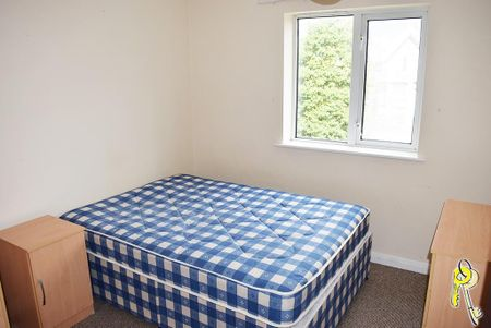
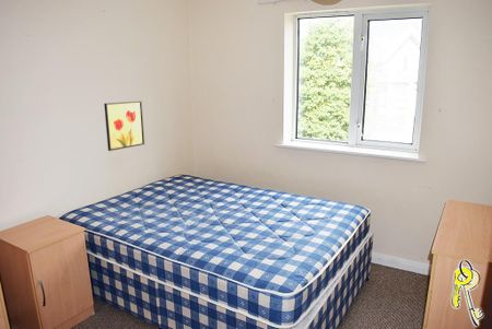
+ wall art [103,101,145,152]
